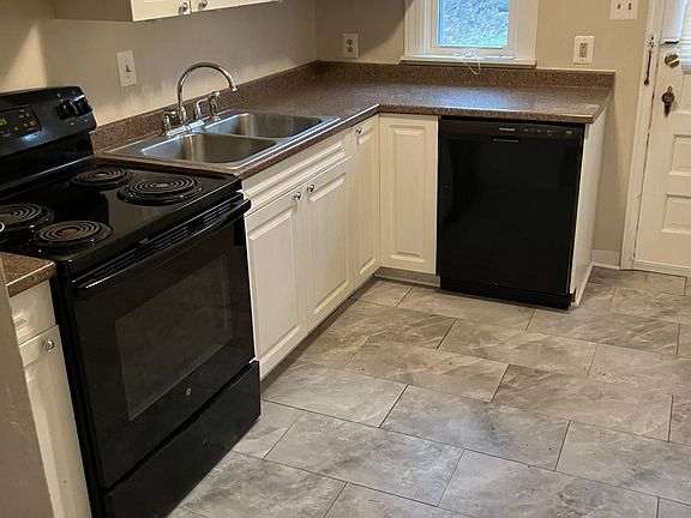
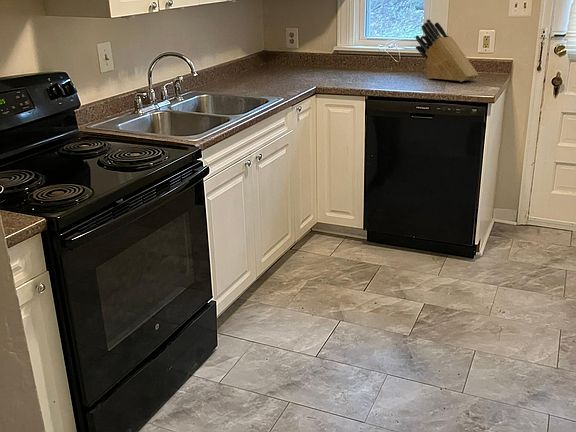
+ knife block [414,18,480,83]
